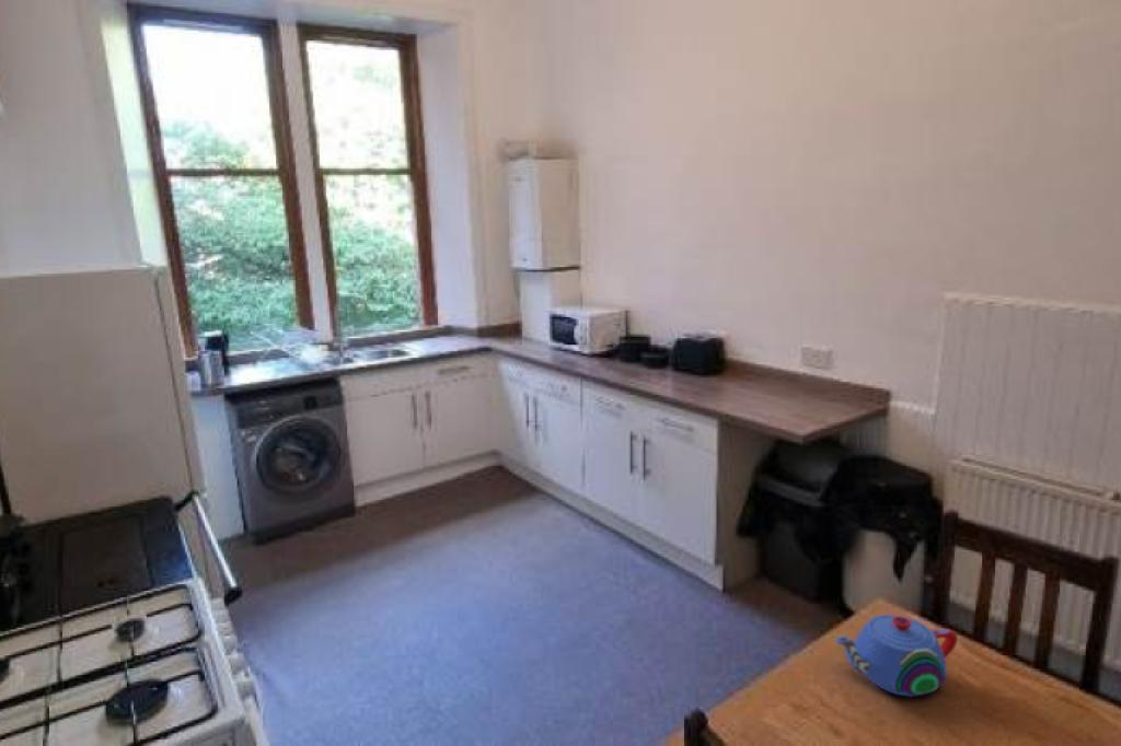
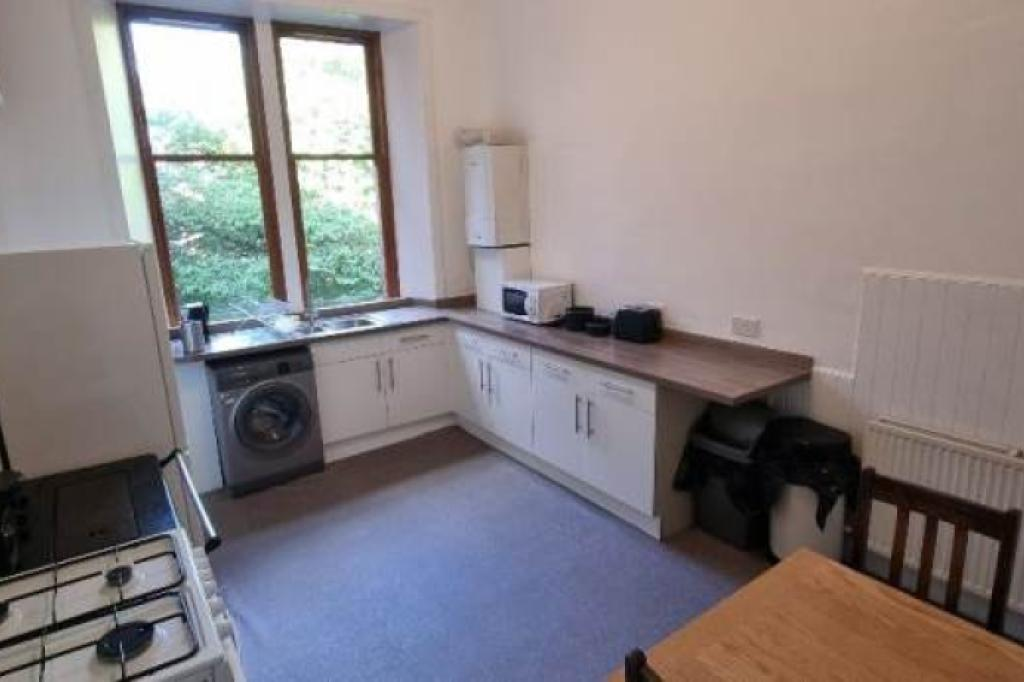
- teapot [834,614,959,698]
